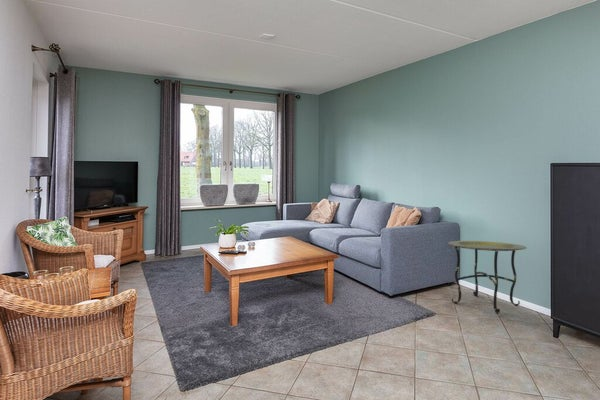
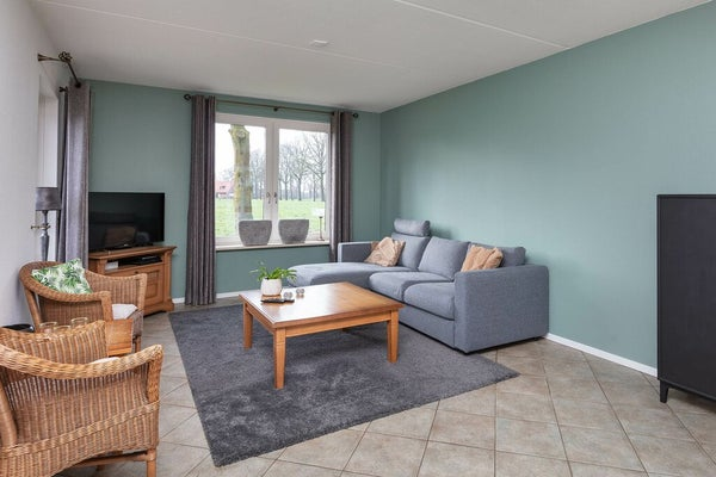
- side table [447,240,528,315]
